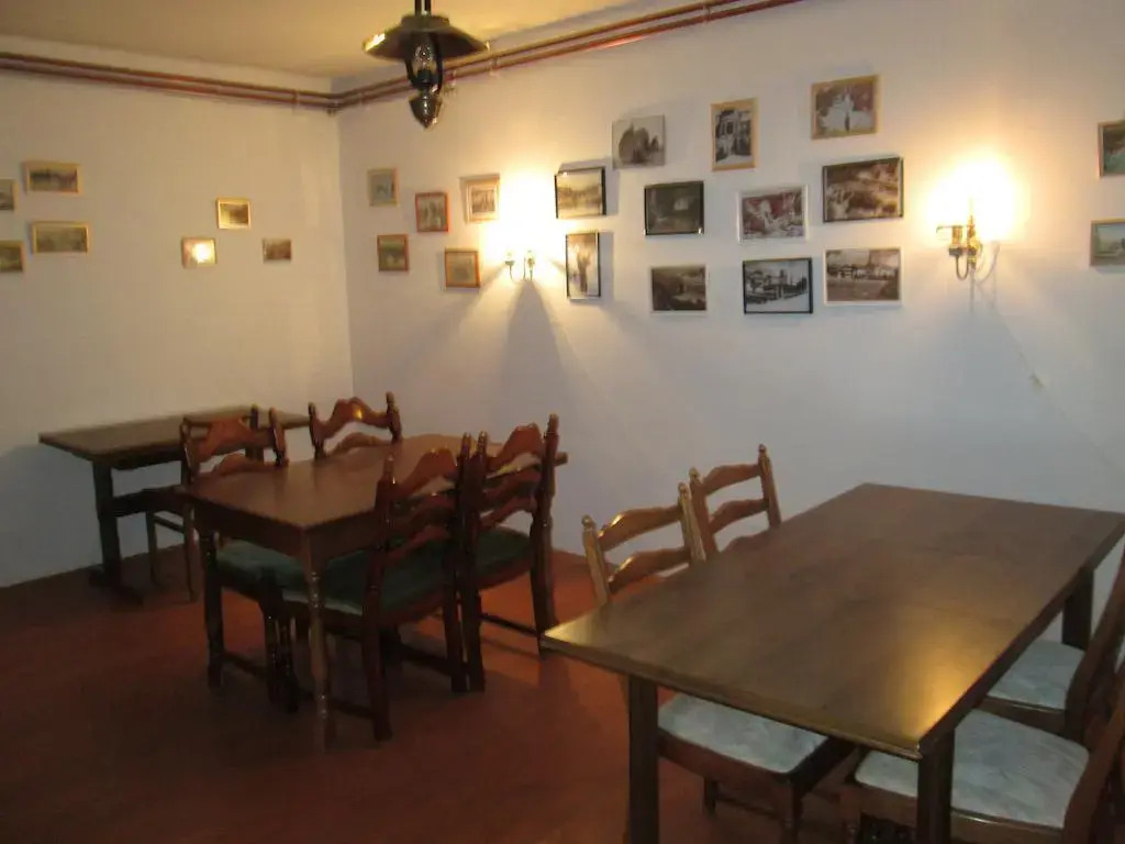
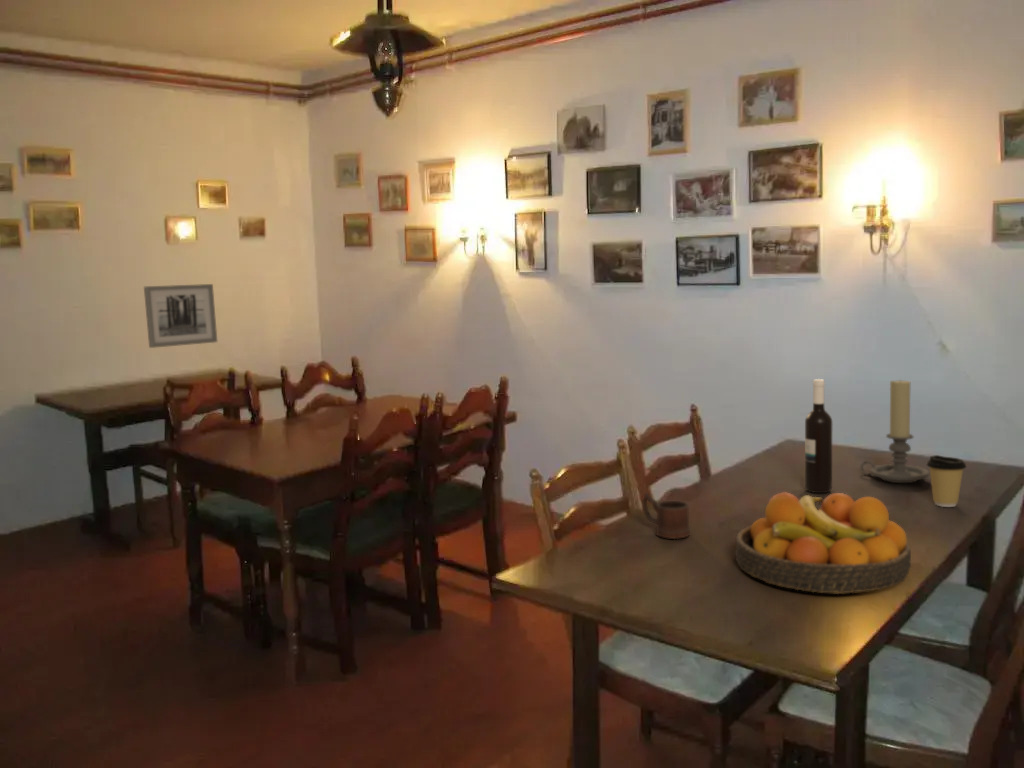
+ wine bottle [804,378,833,494]
+ candle holder [860,378,930,484]
+ fruit bowl [734,491,912,595]
+ wall art [143,283,218,349]
+ mug [641,492,691,540]
+ coffee cup [926,454,967,508]
